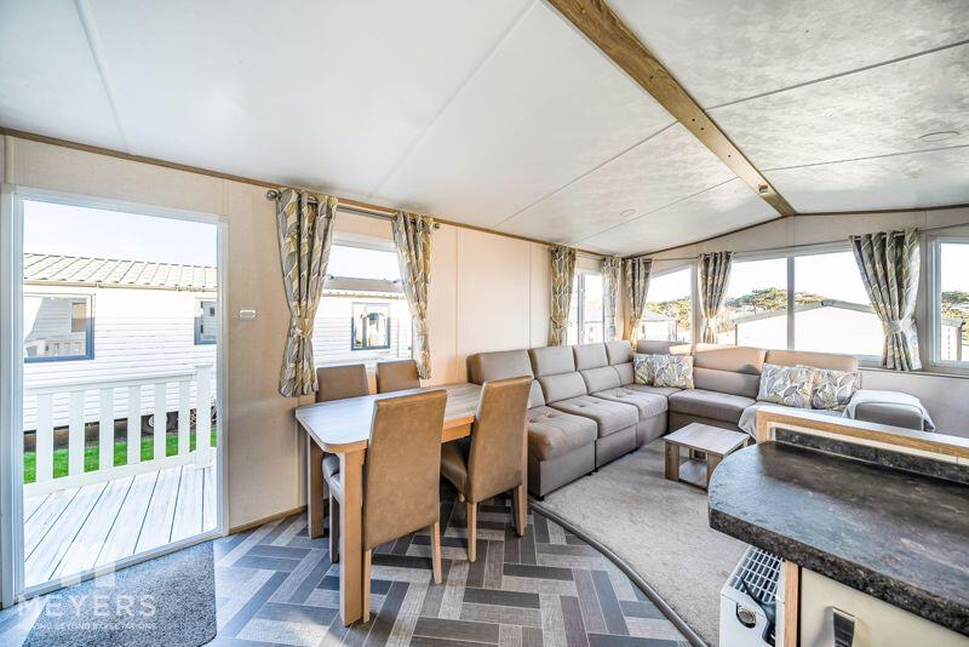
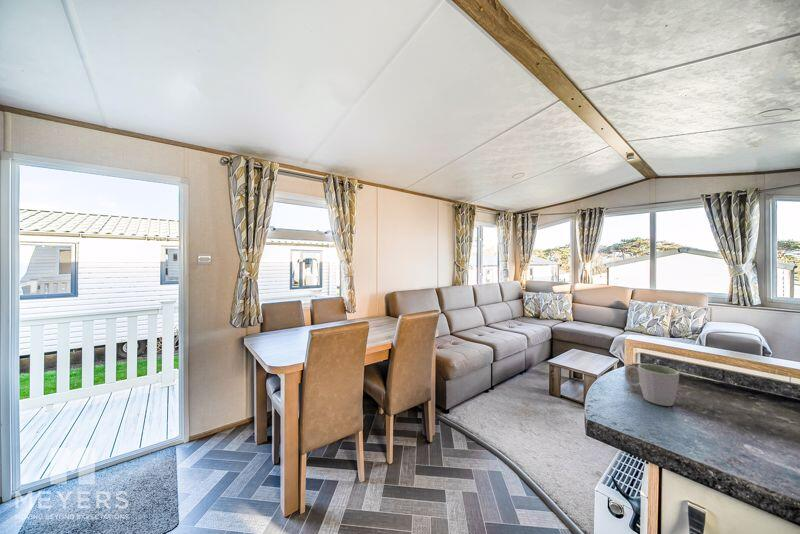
+ mug [624,363,680,407]
